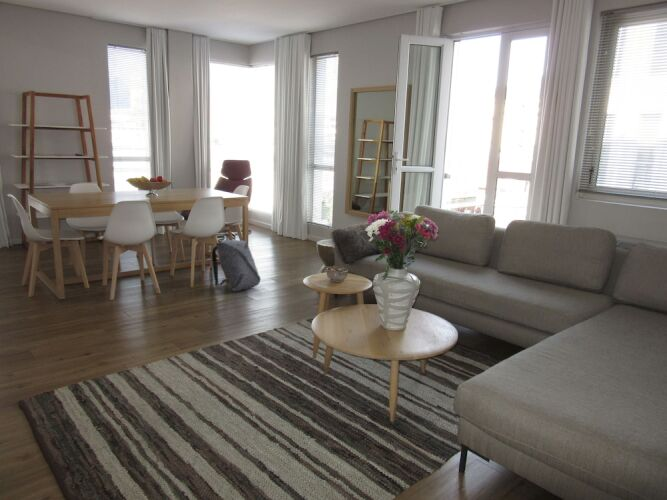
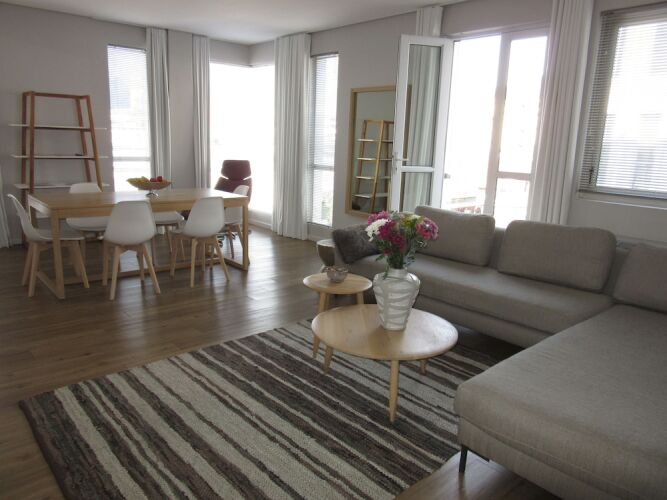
- backpack [211,239,262,292]
